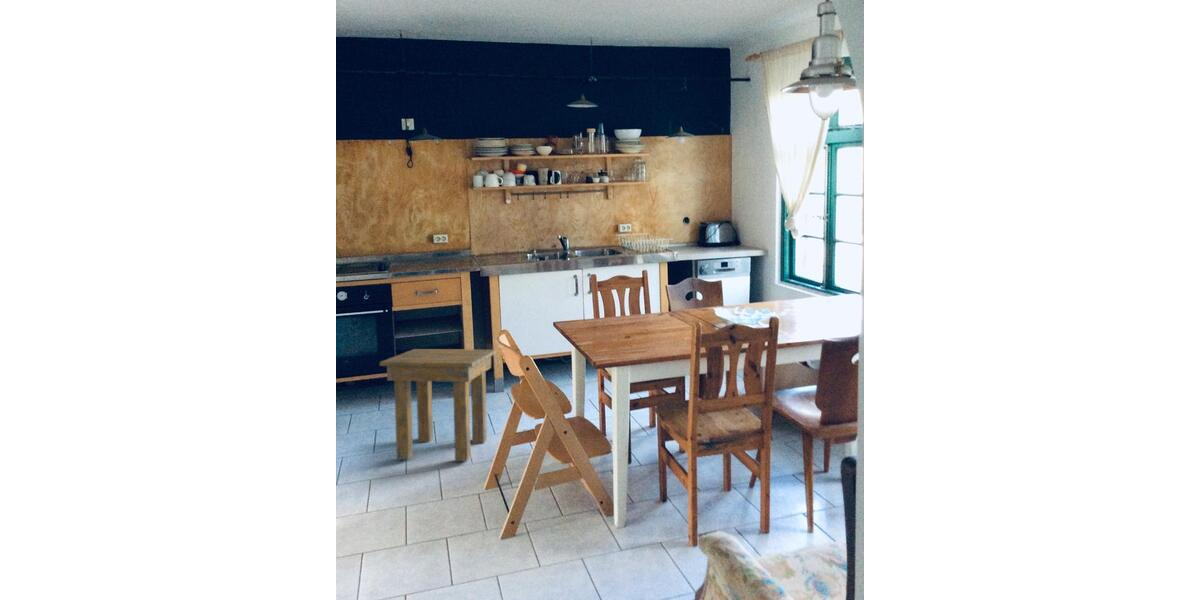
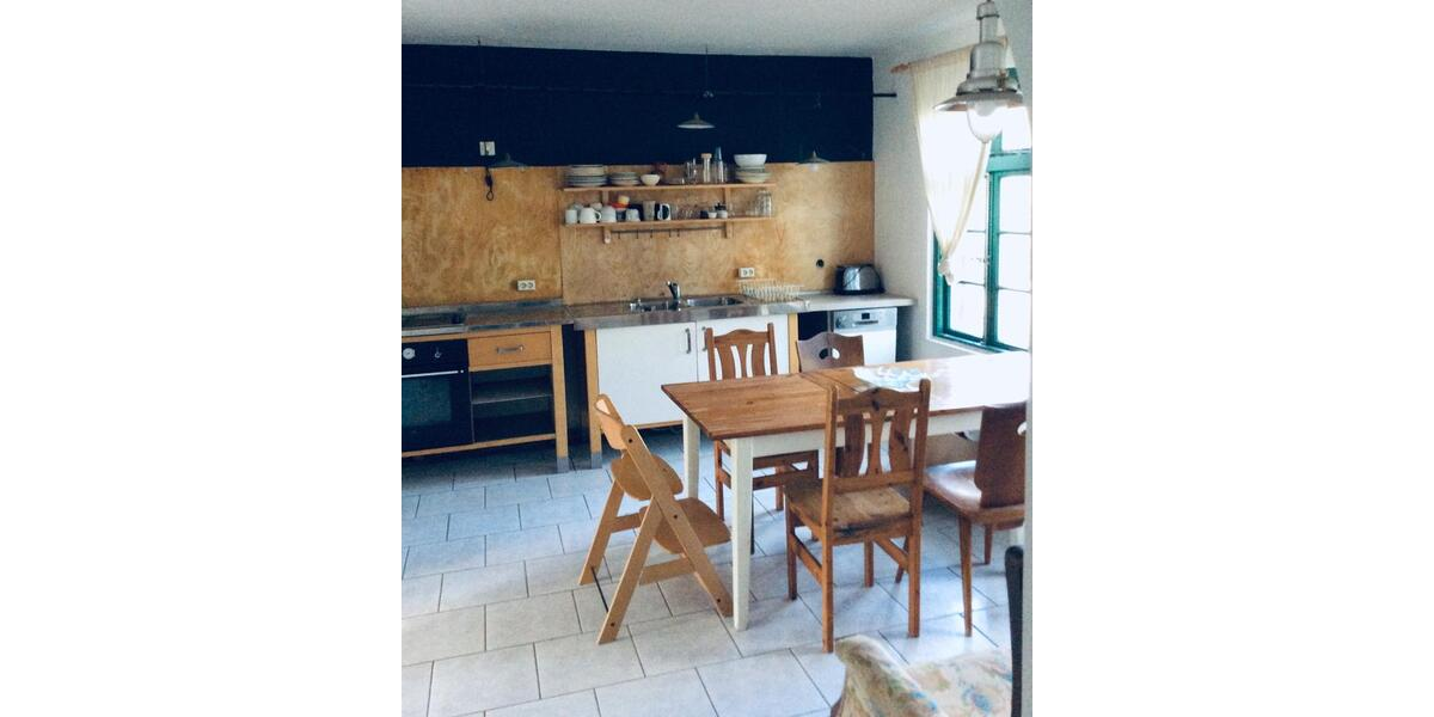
- side table [379,348,498,462]
